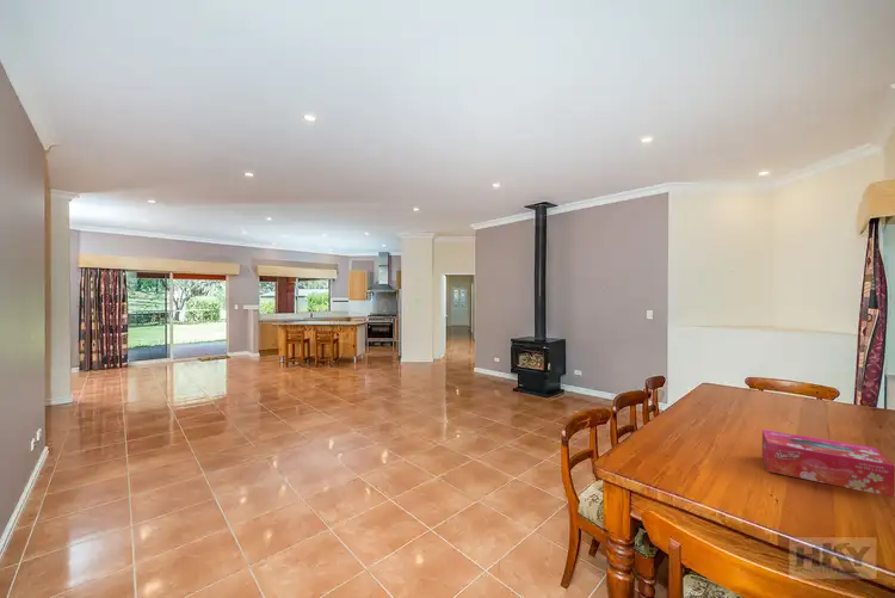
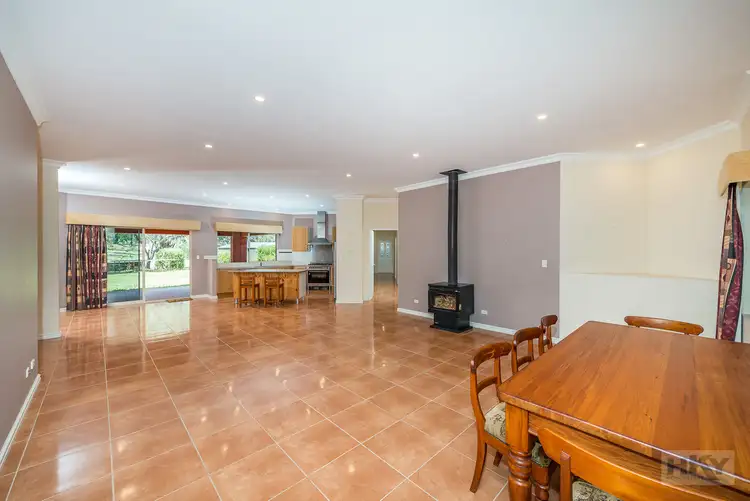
- tissue box [761,429,895,499]
